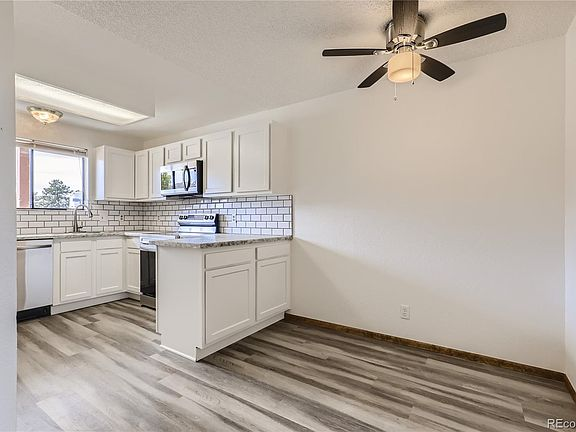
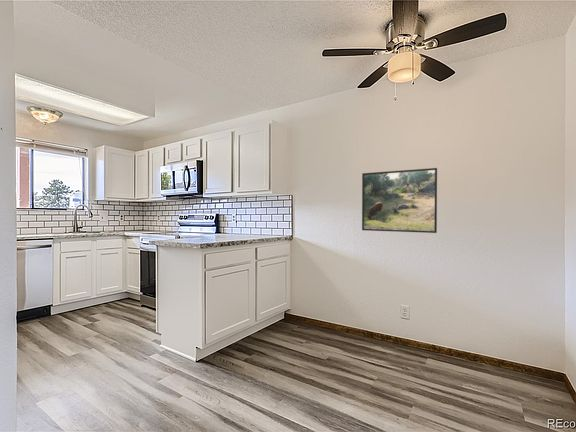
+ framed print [361,167,438,234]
